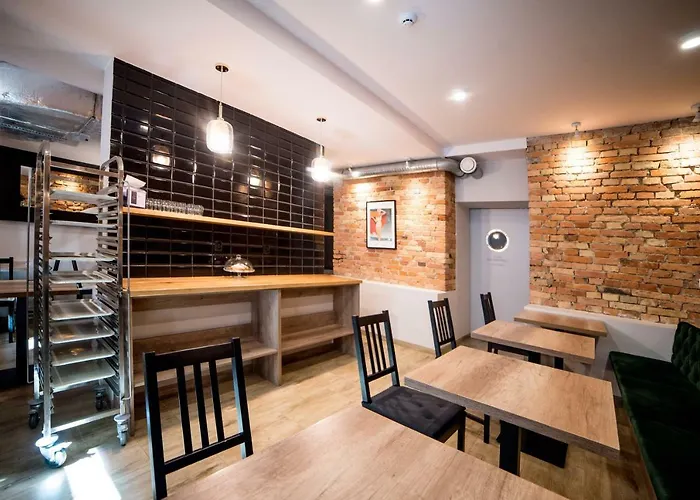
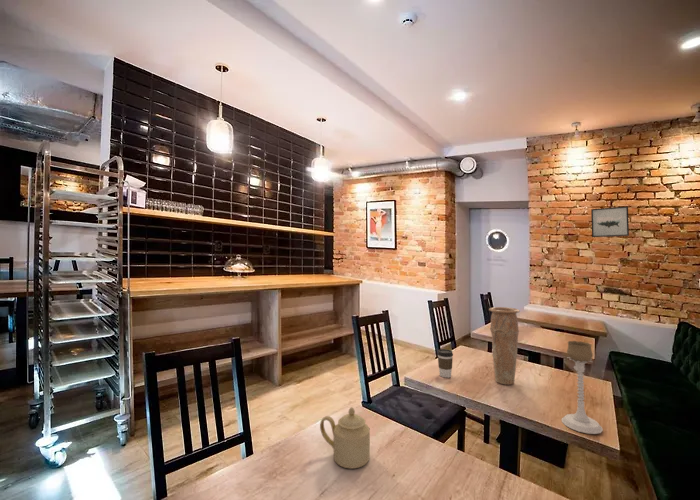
+ vase [488,306,521,386]
+ wall art [590,205,630,238]
+ coffee cup [436,348,454,378]
+ candle holder [561,340,604,435]
+ sugar bowl [319,406,371,469]
